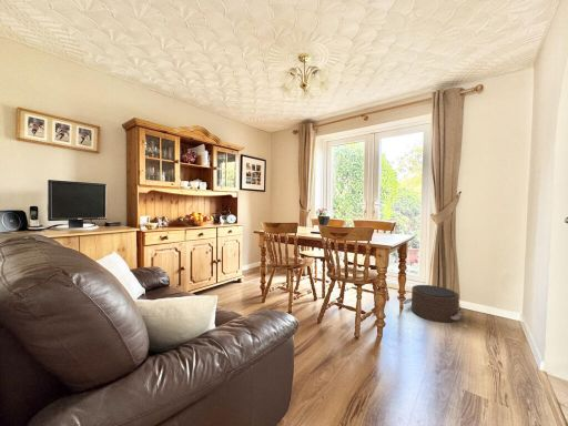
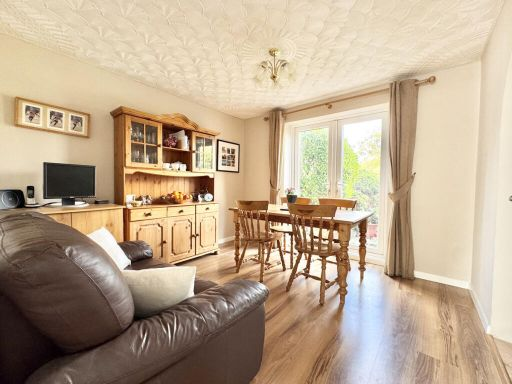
- pouf [402,284,465,324]
